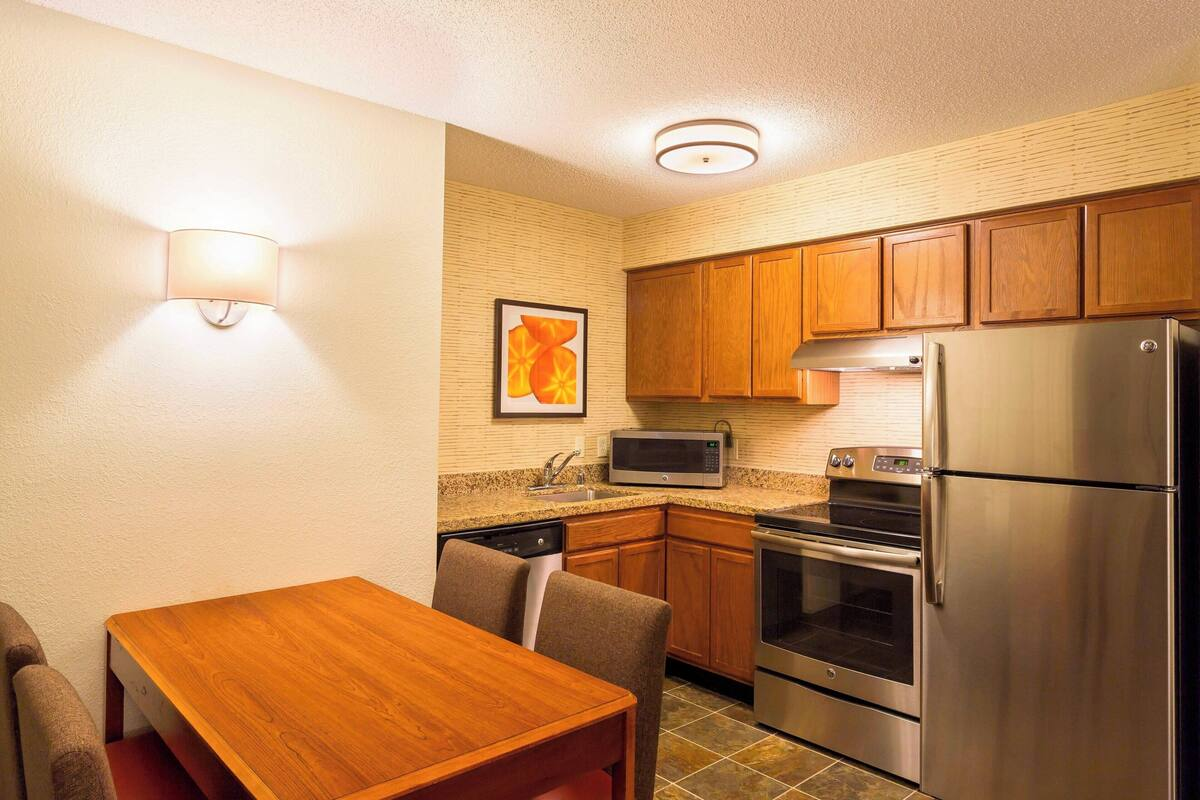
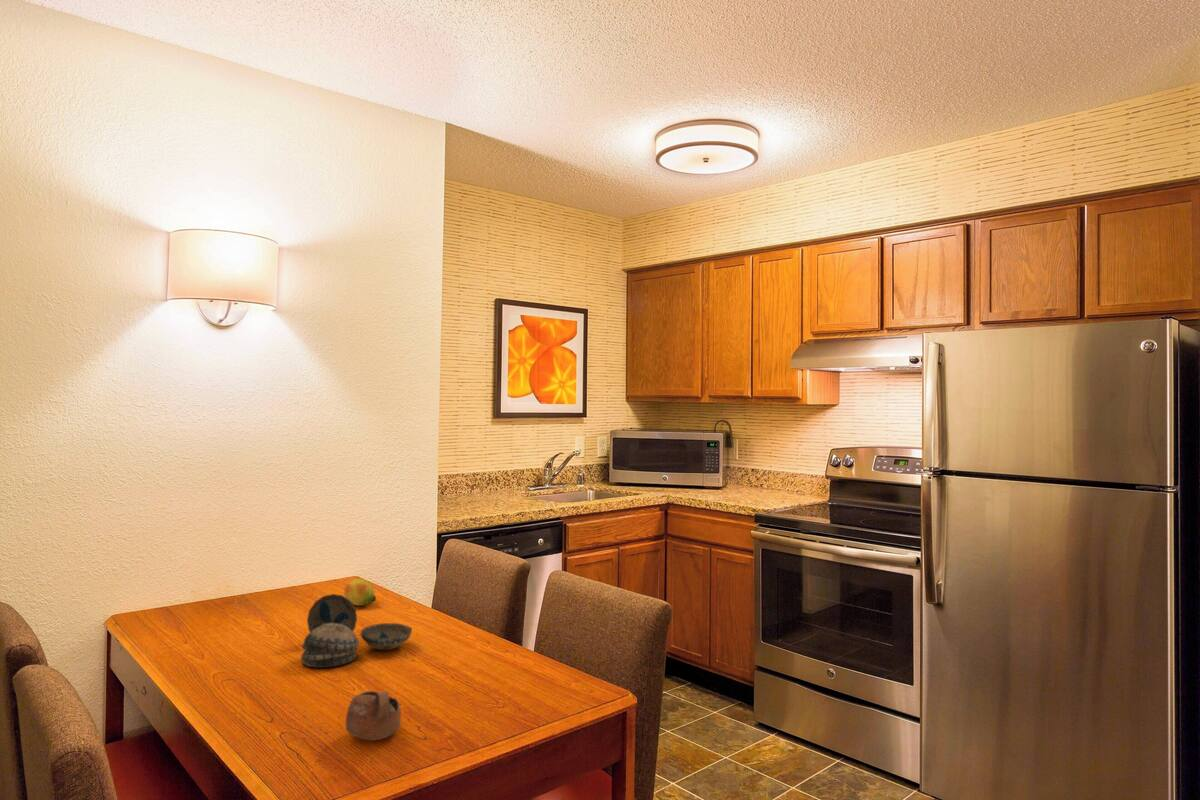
+ cup [345,690,402,741]
+ decorative bowl [300,593,413,668]
+ fruit [343,578,377,607]
